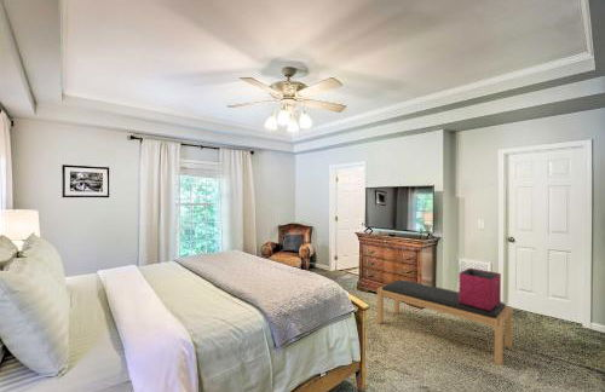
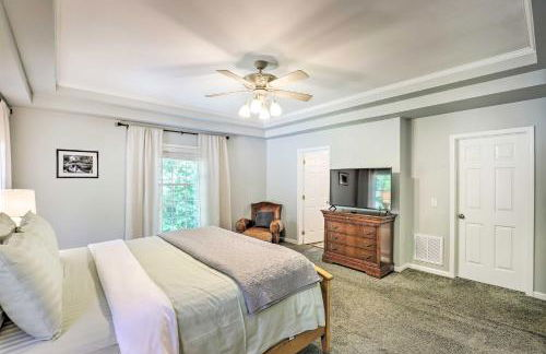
- storage bin [457,267,502,311]
- bench [376,278,513,365]
